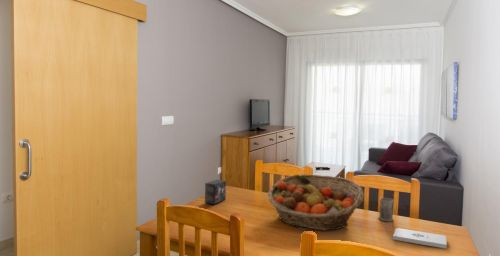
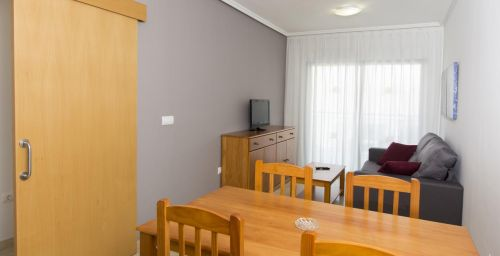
- small box [204,179,227,205]
- mug [377,197,395,222]
- fruit basket [267,173,365,231]
- notepad [392,227,448,250]
